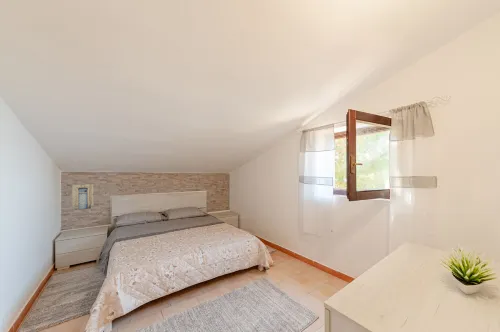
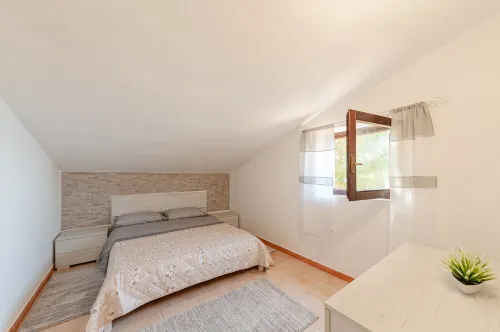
- wall art [71,183,95,211]
